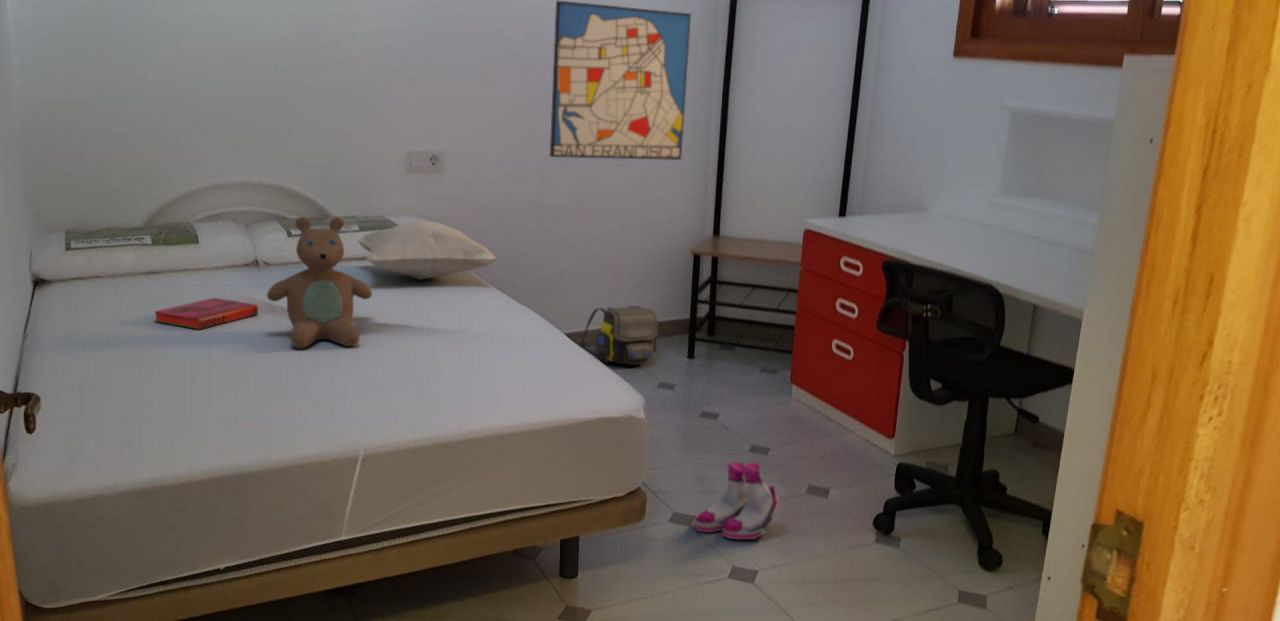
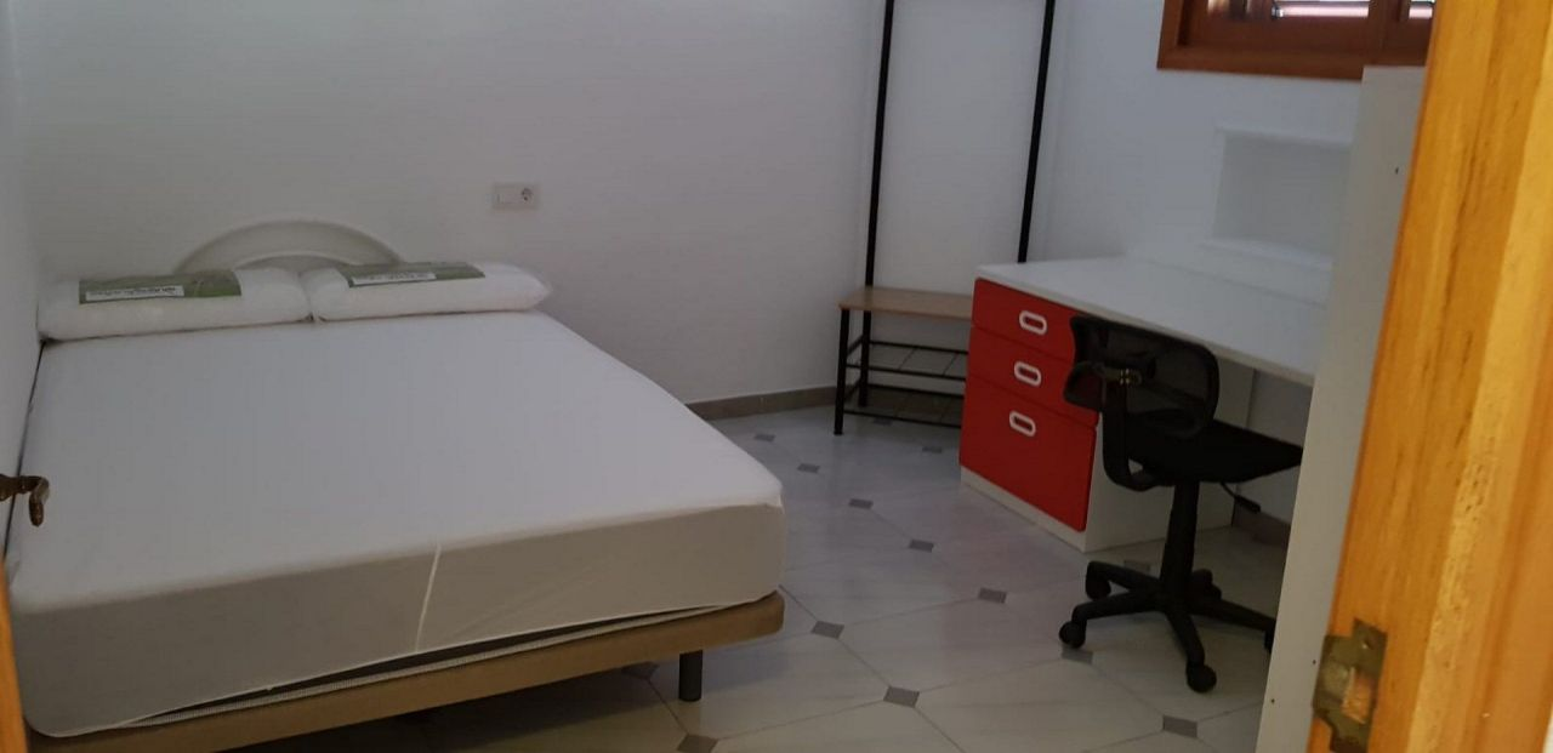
- wall art [549,0,692,161]
- cushion [356,220,499,281]
- boots [694,461,780,540]
- shoulder bag [580,305,659,366]
- hardback book [153,297,259,331]
- teddy bear [266,216,373,350]
